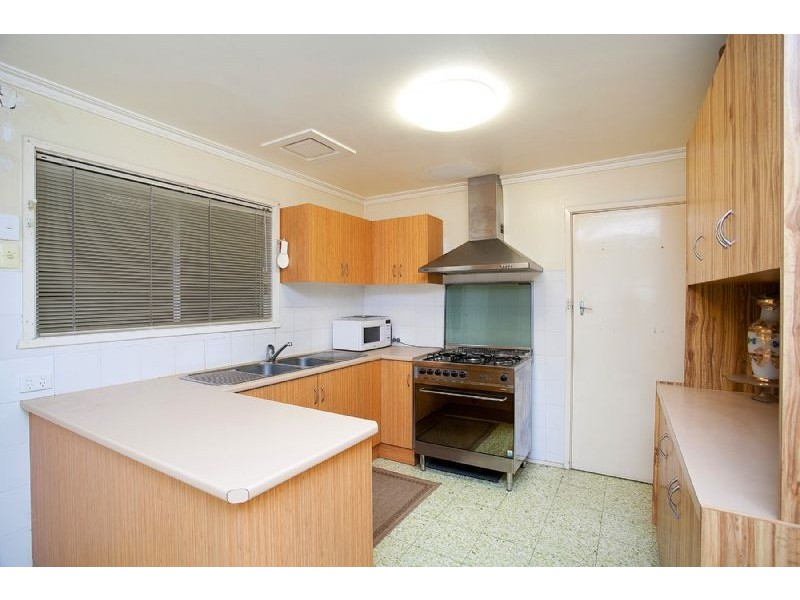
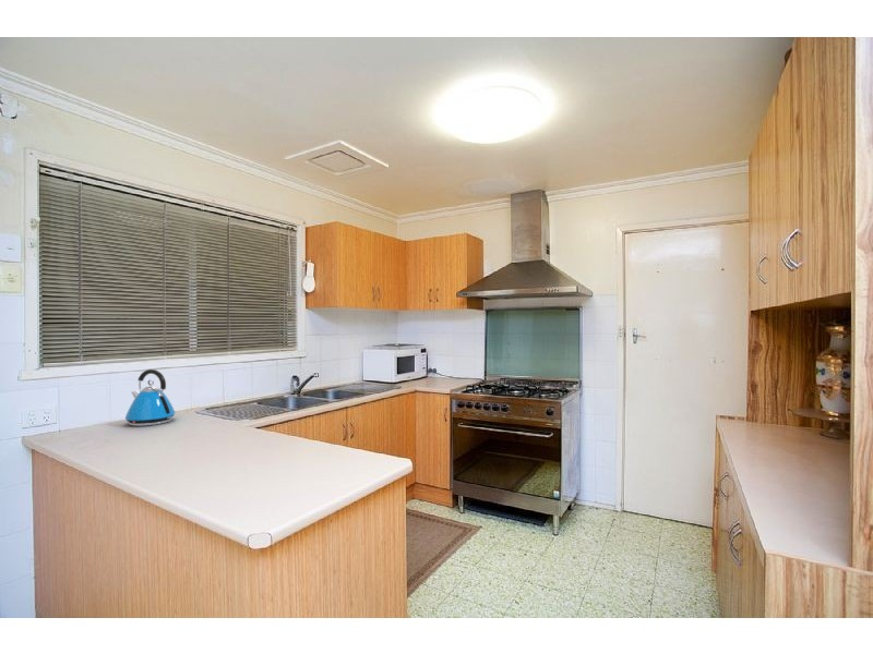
+ kettle [124,368,177,427]
